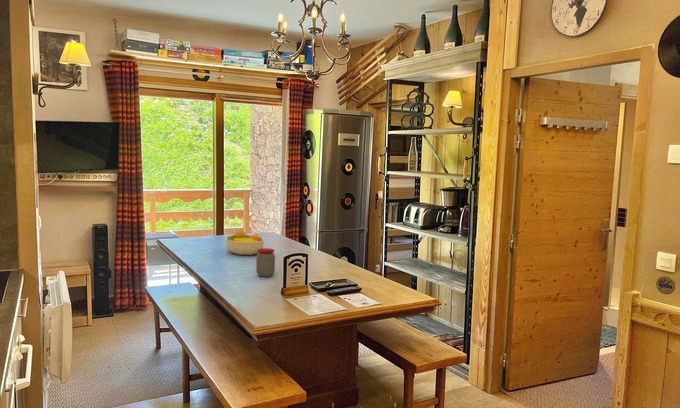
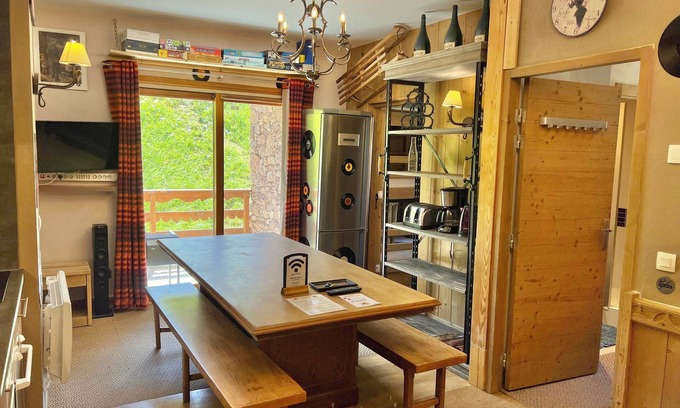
- jar [255,247,276,278]
- fruit bowl [225,229,265,256]
